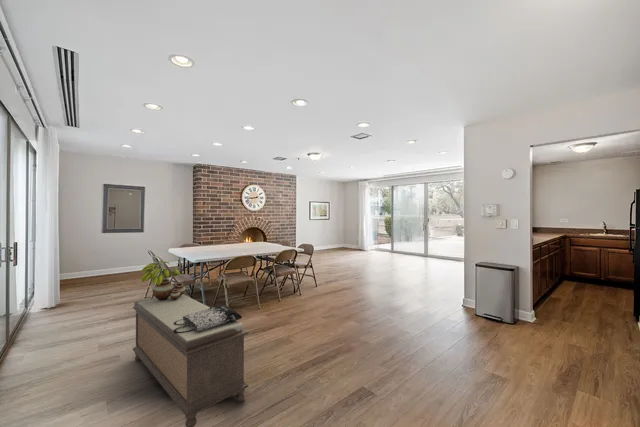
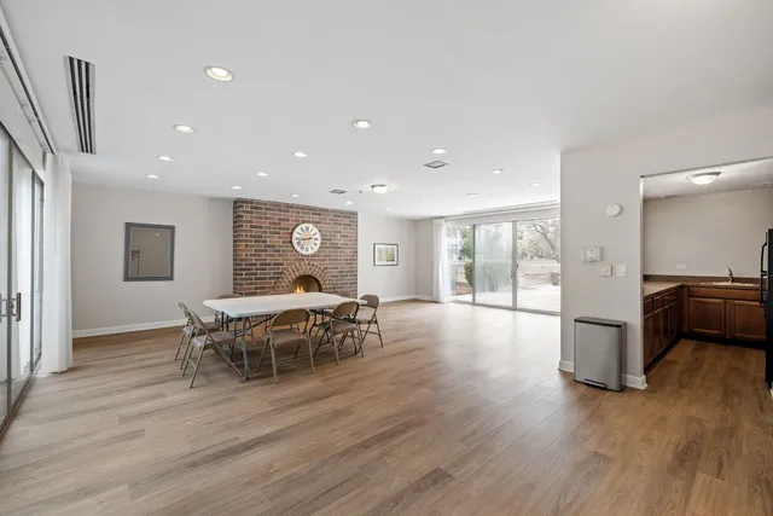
- potted plant [140,260,186,300]
- bench [132,294,250,427]
- tote bag [173,304,243,333]
